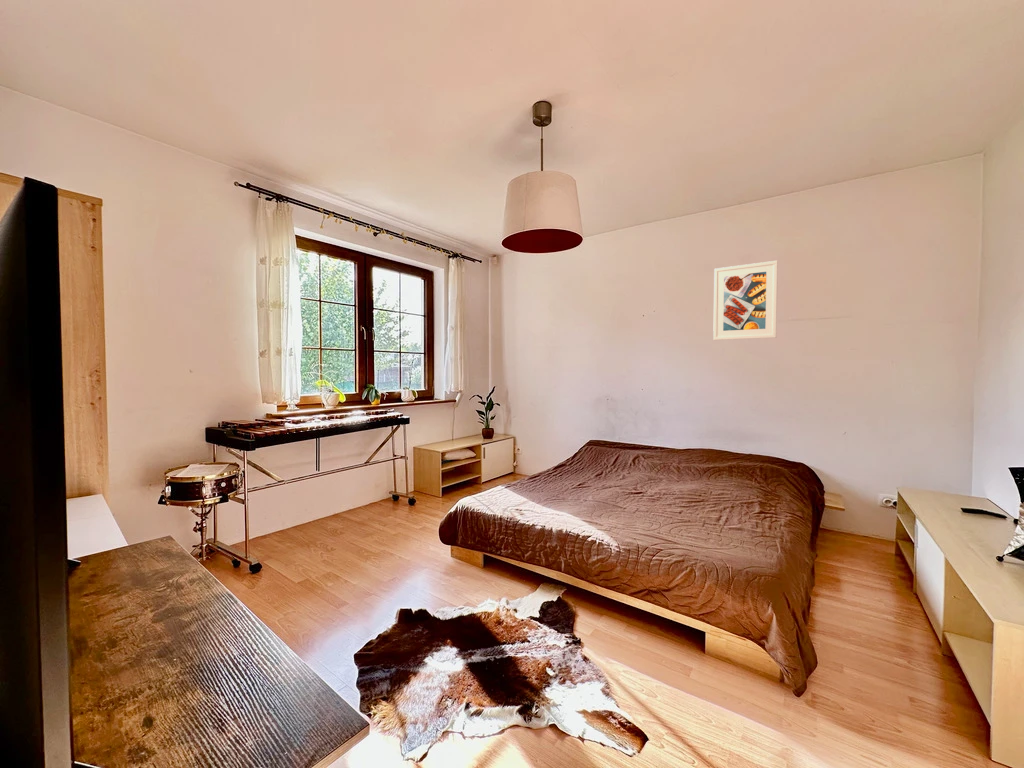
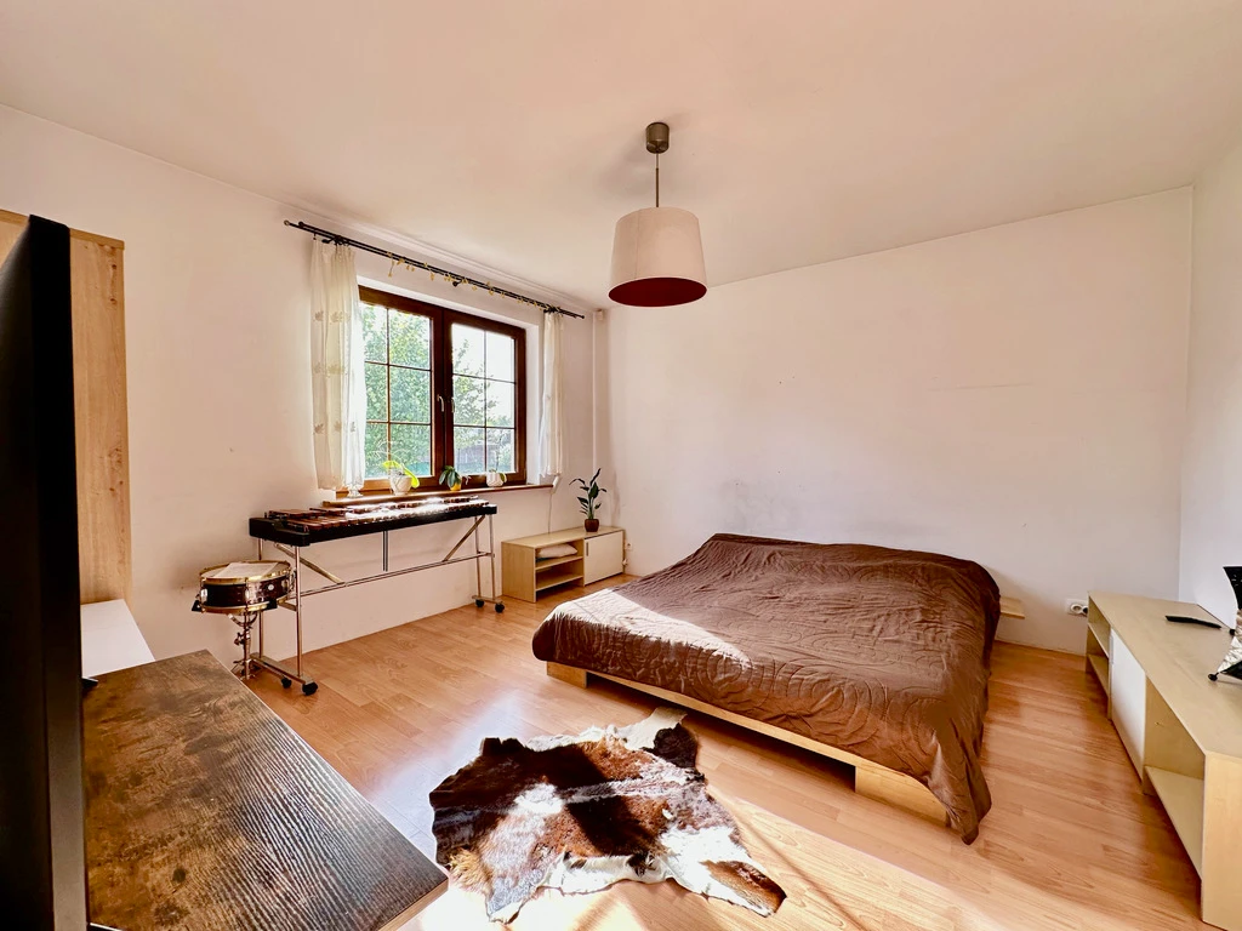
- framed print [712,260,779,341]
